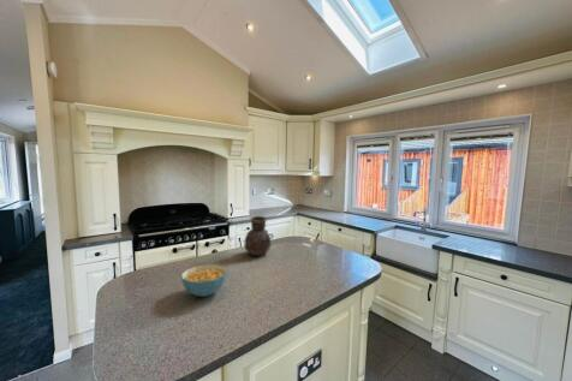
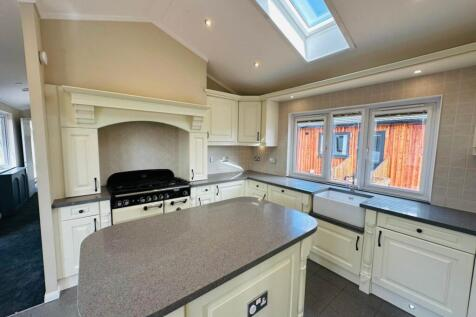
- vase [243,215,274,257]
- cereal bowl [180,263,228,298]
